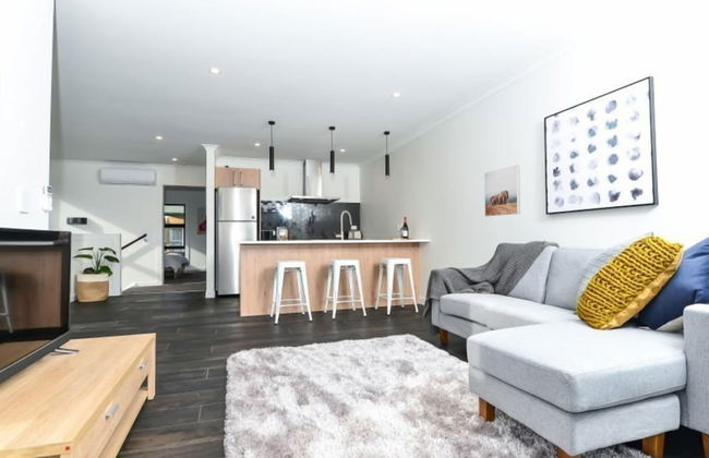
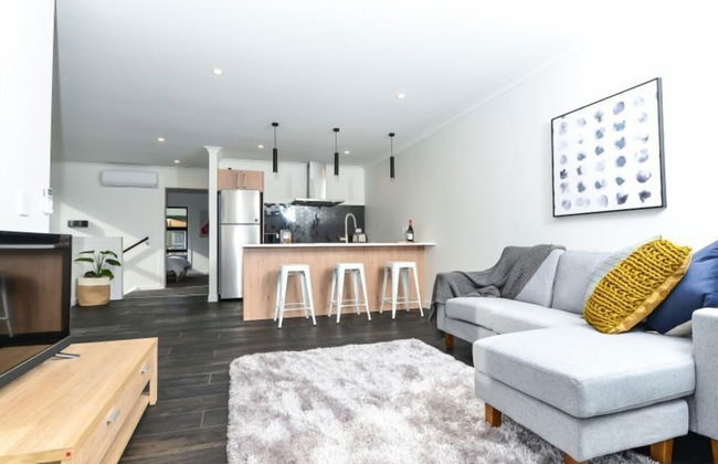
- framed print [483,164,521,218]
